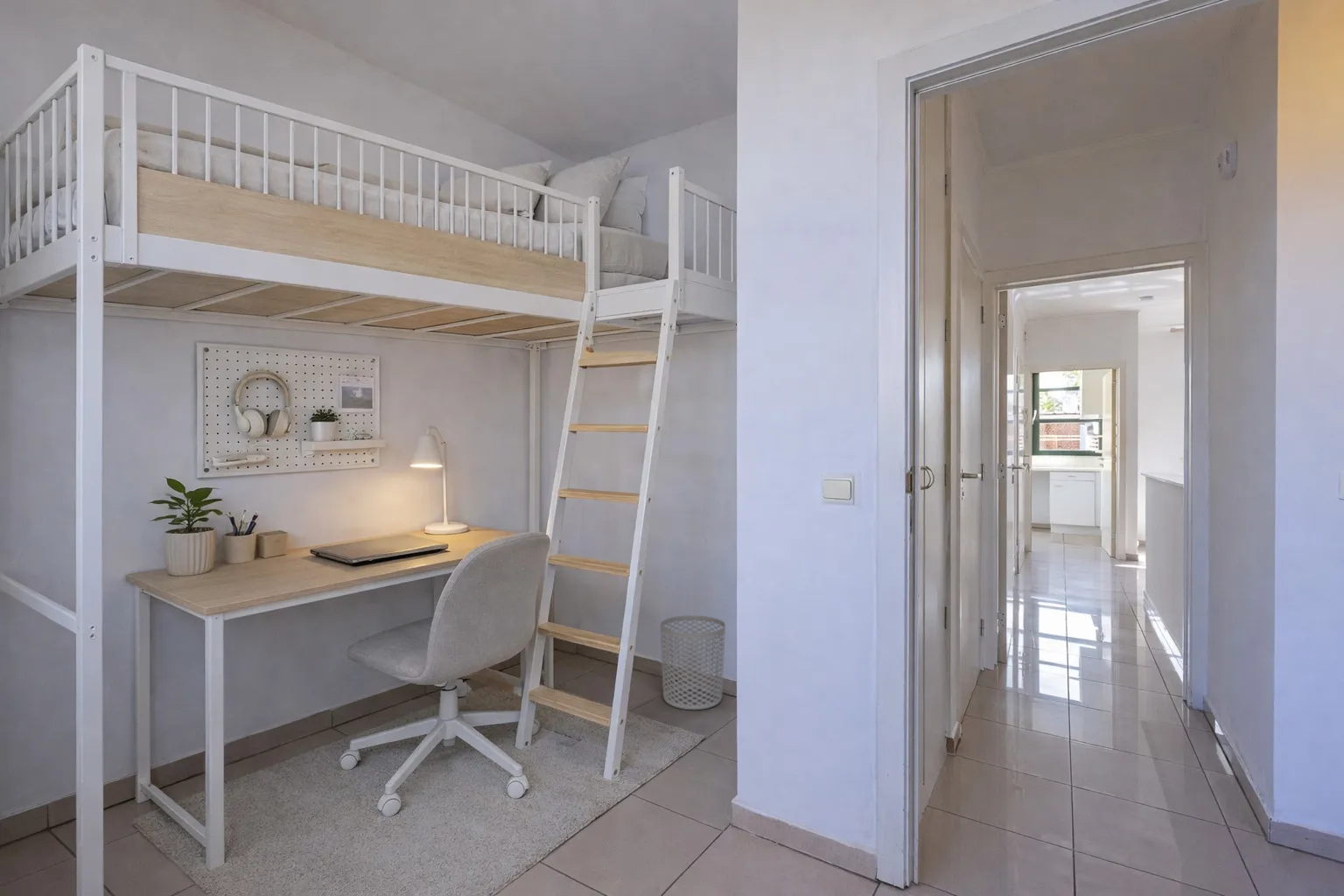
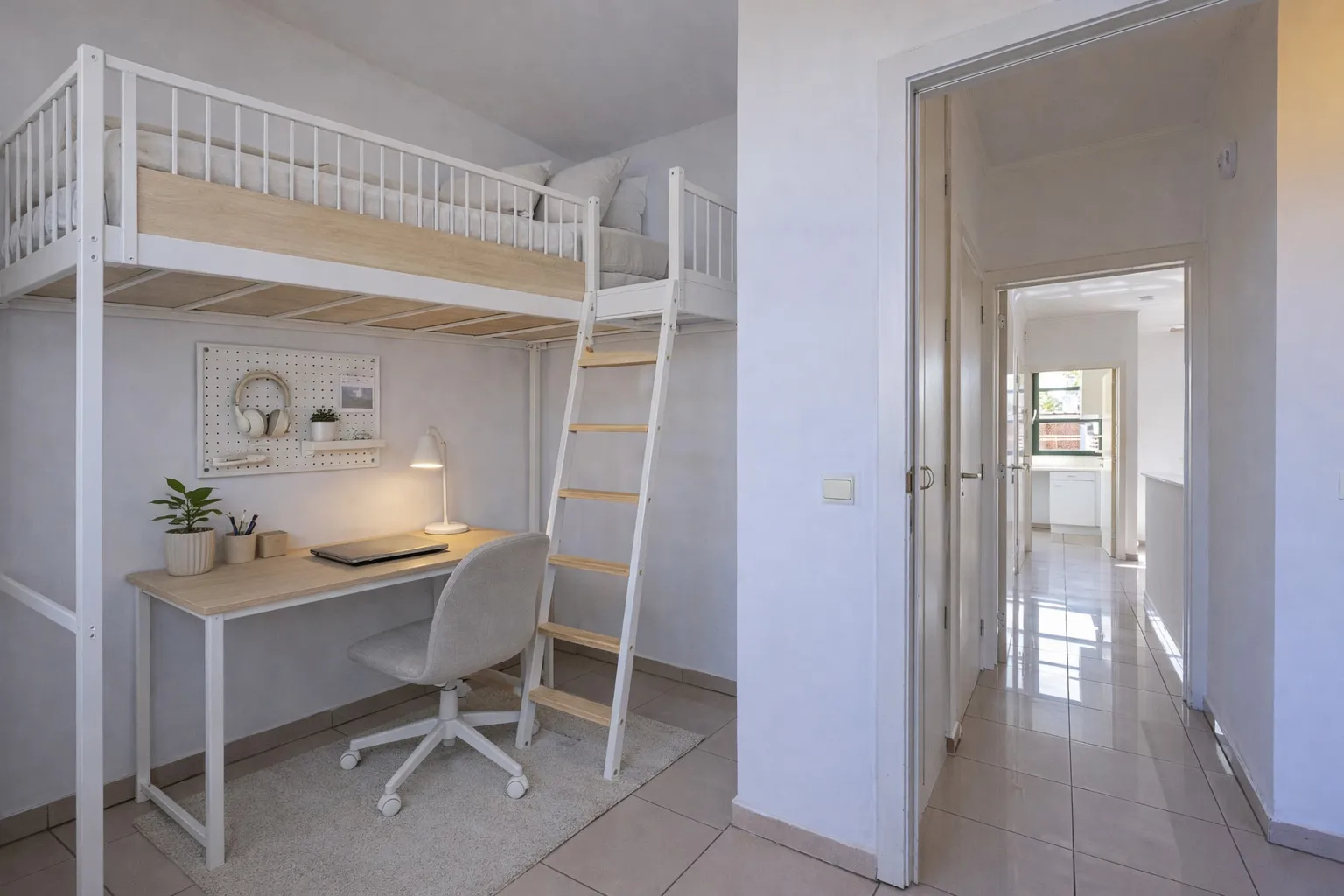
- waste bin [660,614,726,711]
